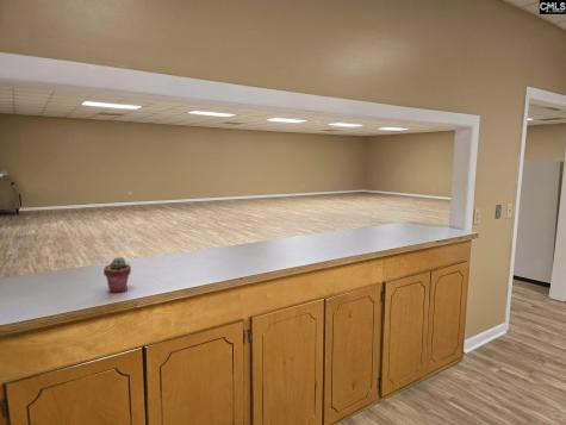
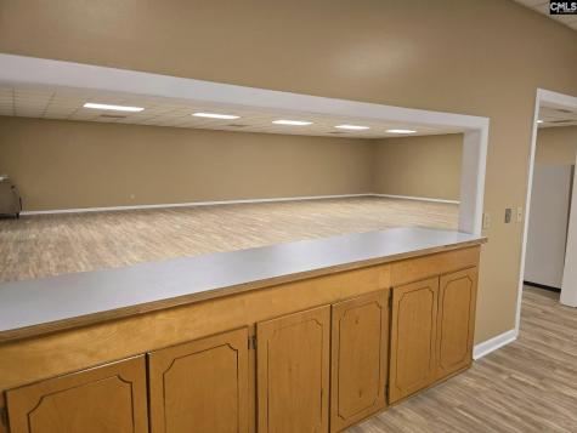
- potted succulent [102,256,132,294]
